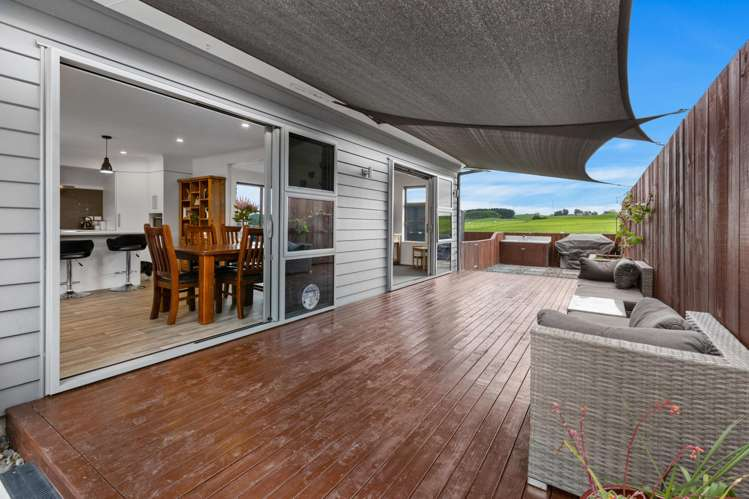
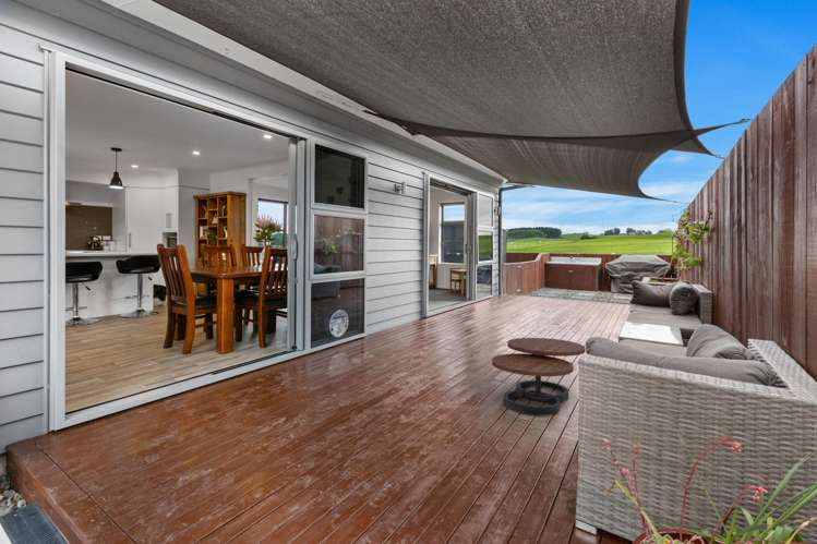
+ coffee table [491,337,587,416]
